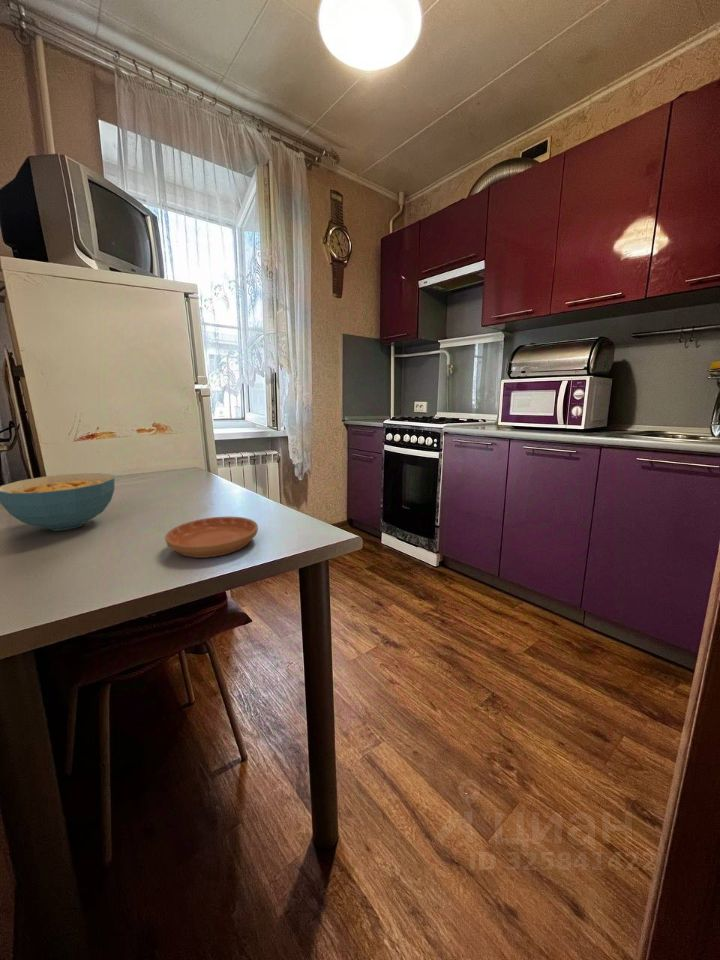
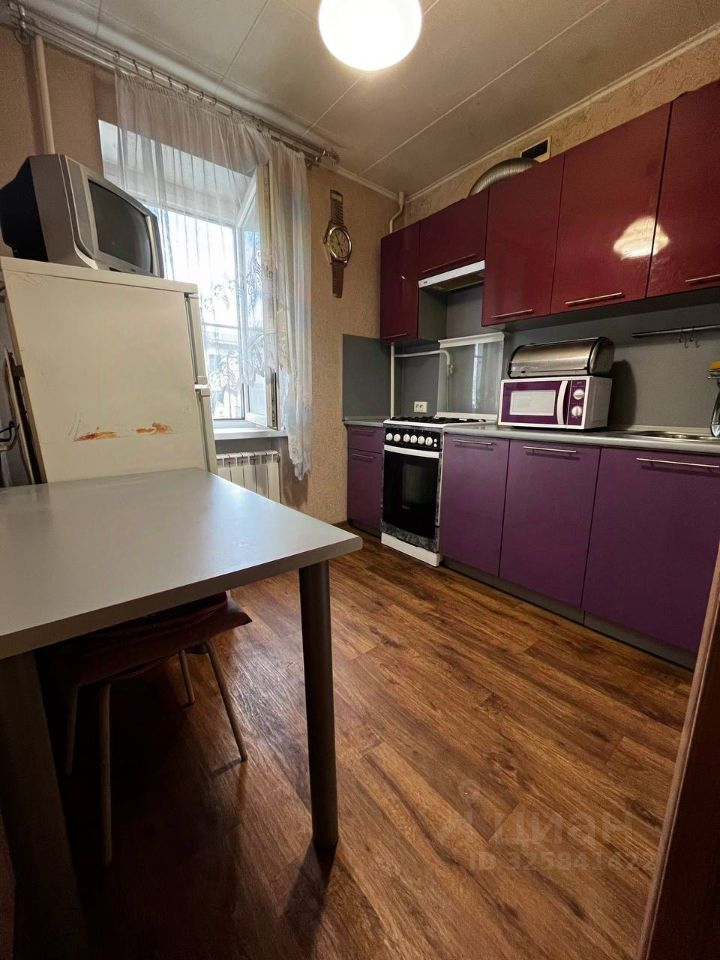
- cereal bowl [0,472,116,532]
- saucer [164,516,259,559]
